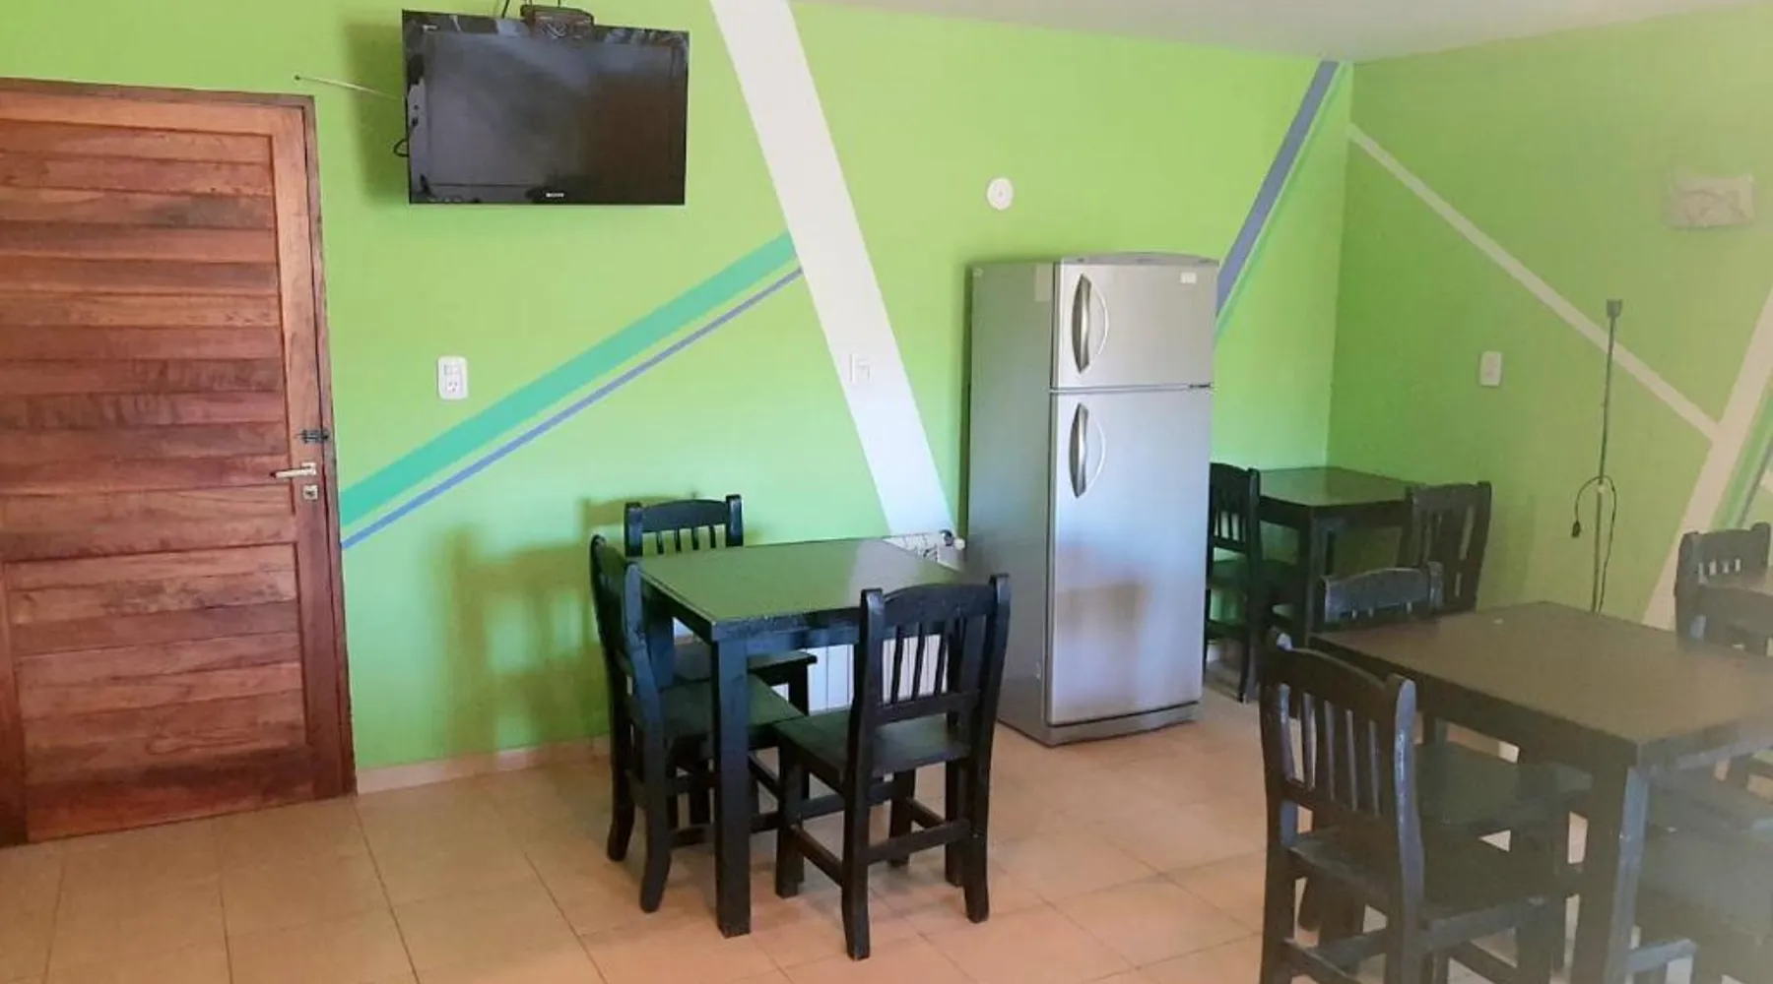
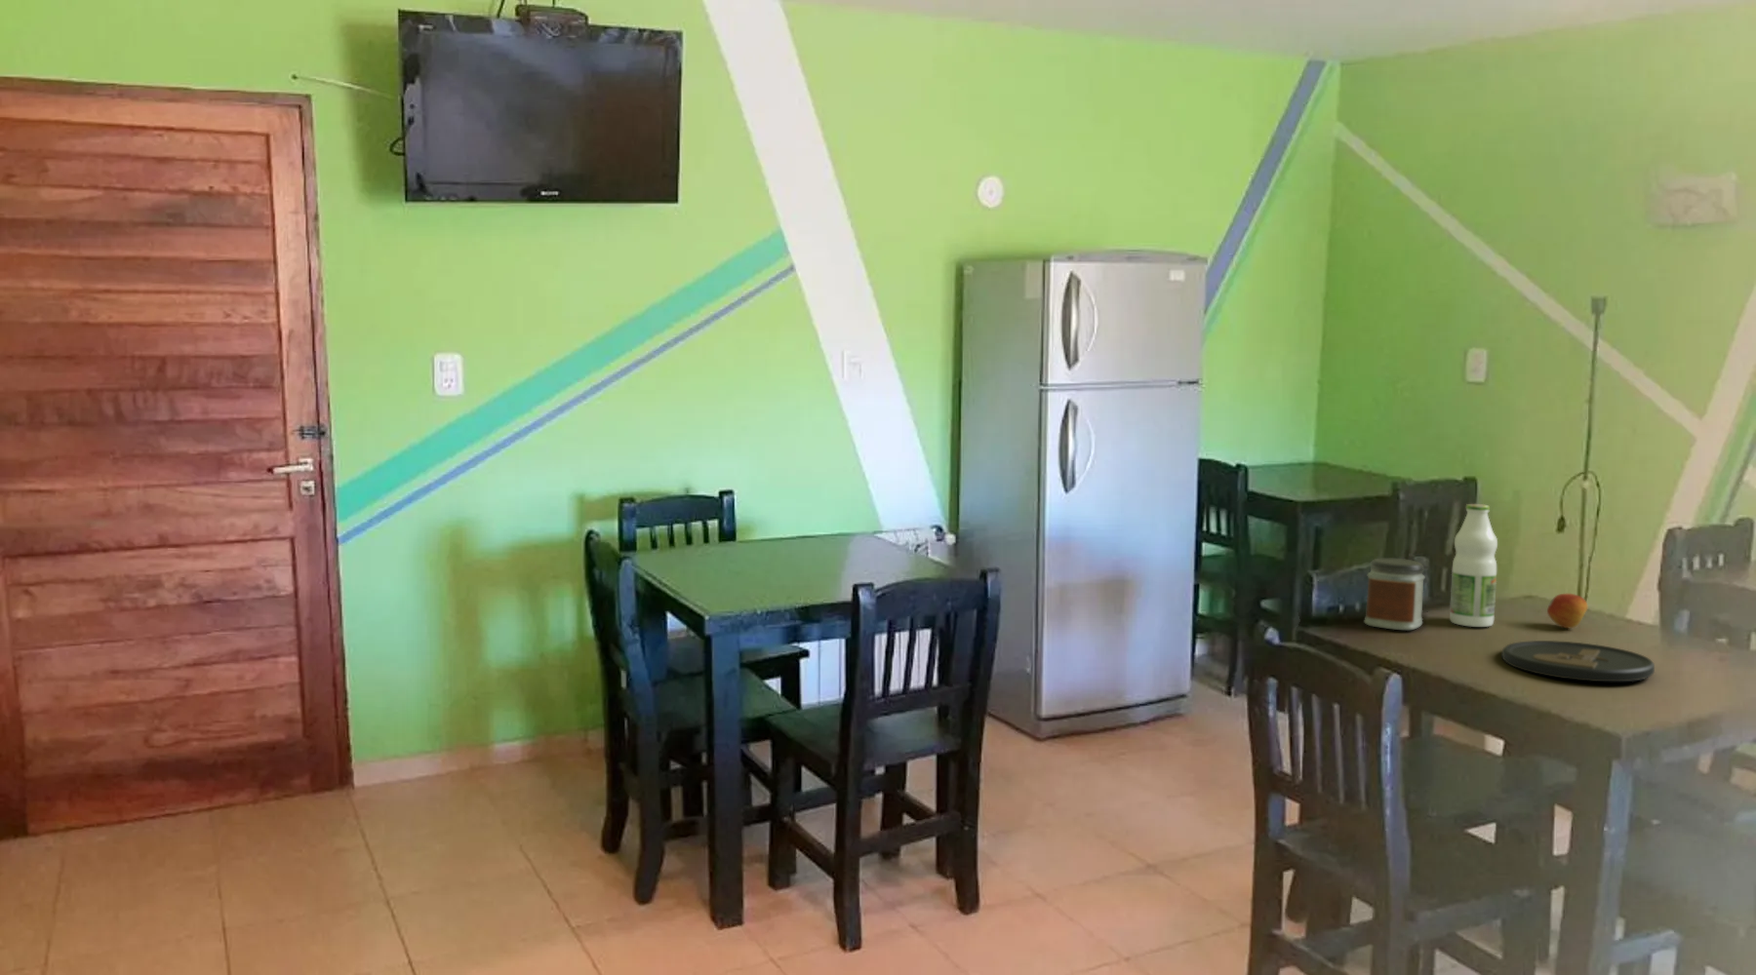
+ fruit [1546,593,1589,629]
+ jar [1363,557,1426,630]
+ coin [1501,640,1655,682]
+ beverage bottle [1449,503,1499,628]
